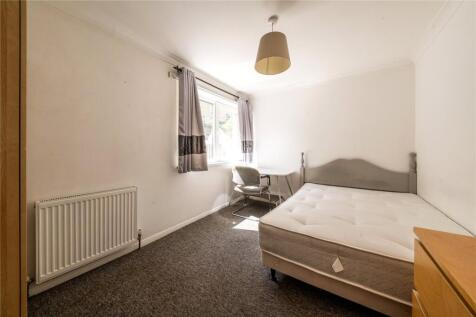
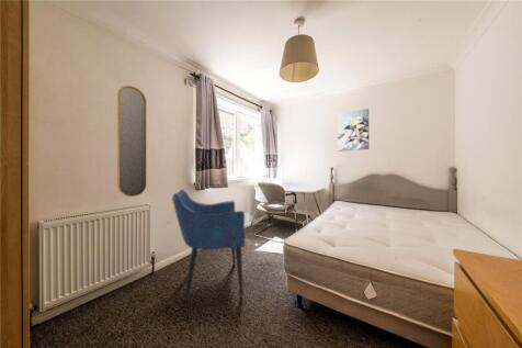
+ home mirror [116,85,147,198]
+ armchair [171,189,246,305]
+ wall art [336,108,370,153]
